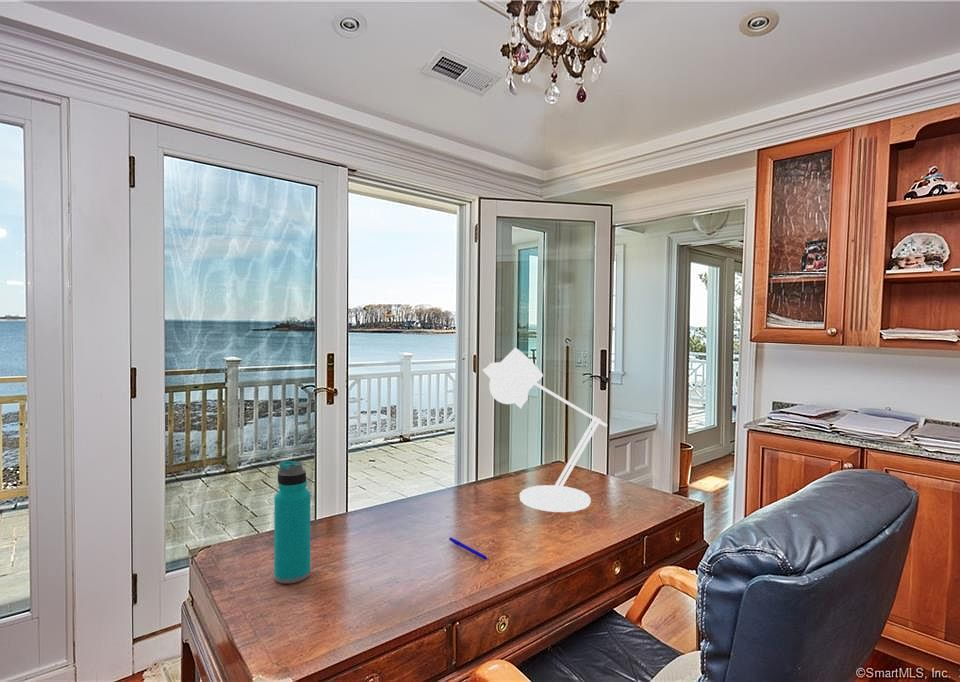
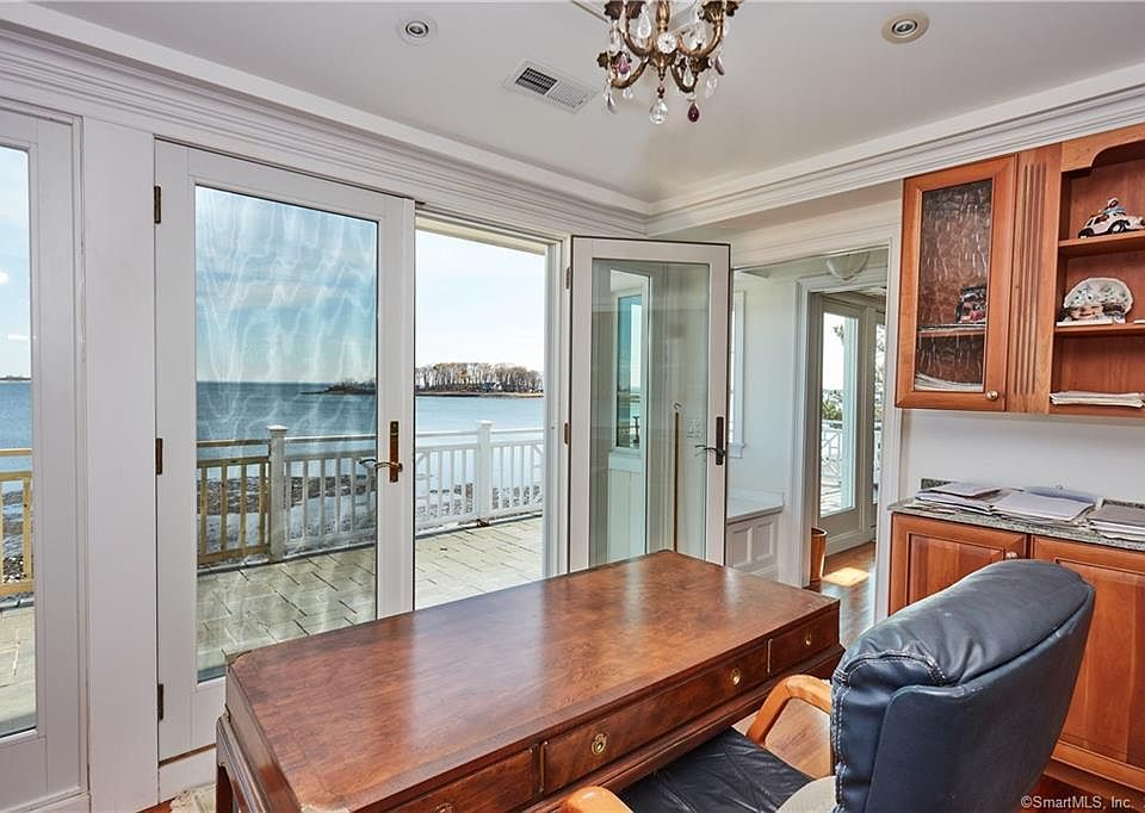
- table lamp [482,347,608,513]
- pen [448,537,489,560]
- water bottle [273,460,311,585]
